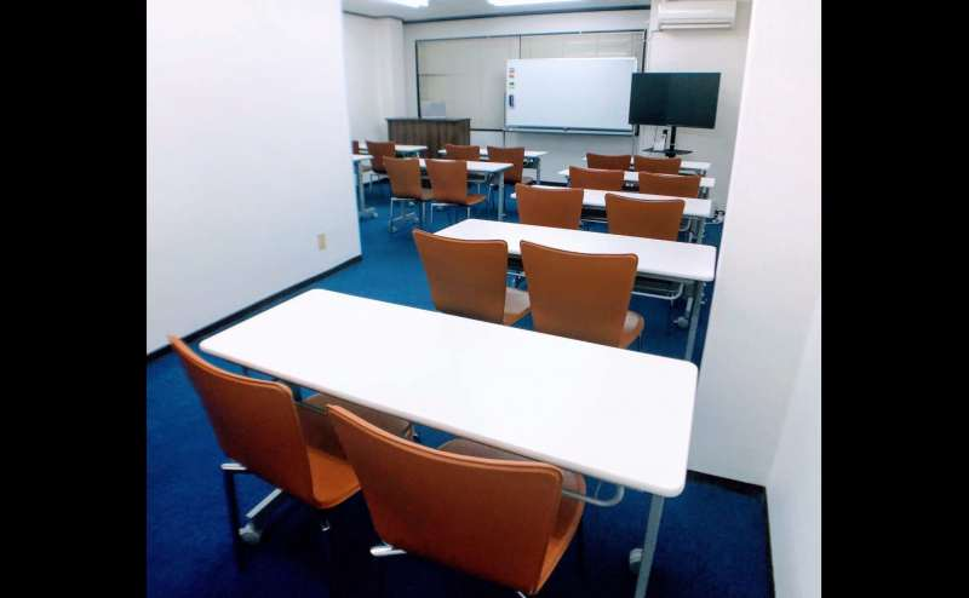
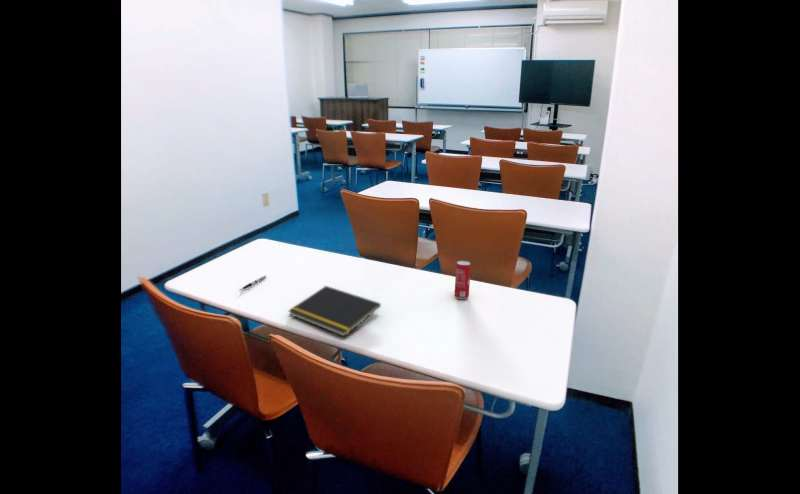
+ notepad [287,285,382,337]
+ beverage can [454,260,472,300]
+ pen [238,274,267,292]
